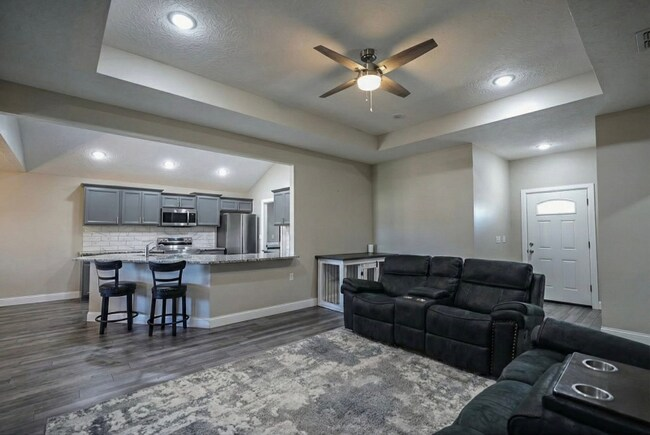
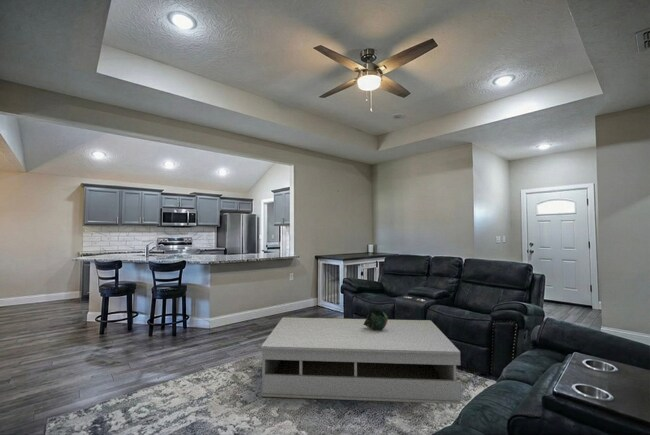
+ decorative bowl [363,309,389,330]
+ coffee table [260,316,462,405]
